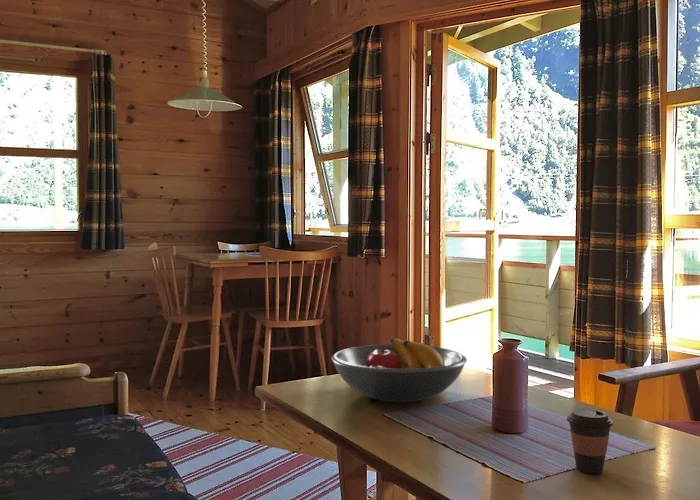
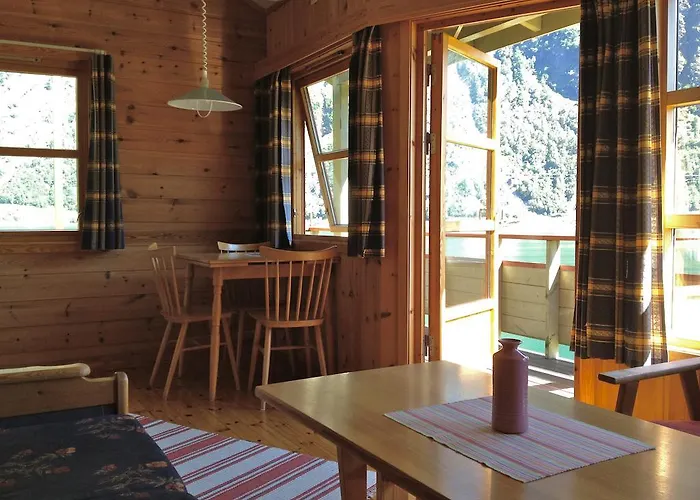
- fruit bowl [330,336,468,403]
- coffee cup [566,408,614,474]
